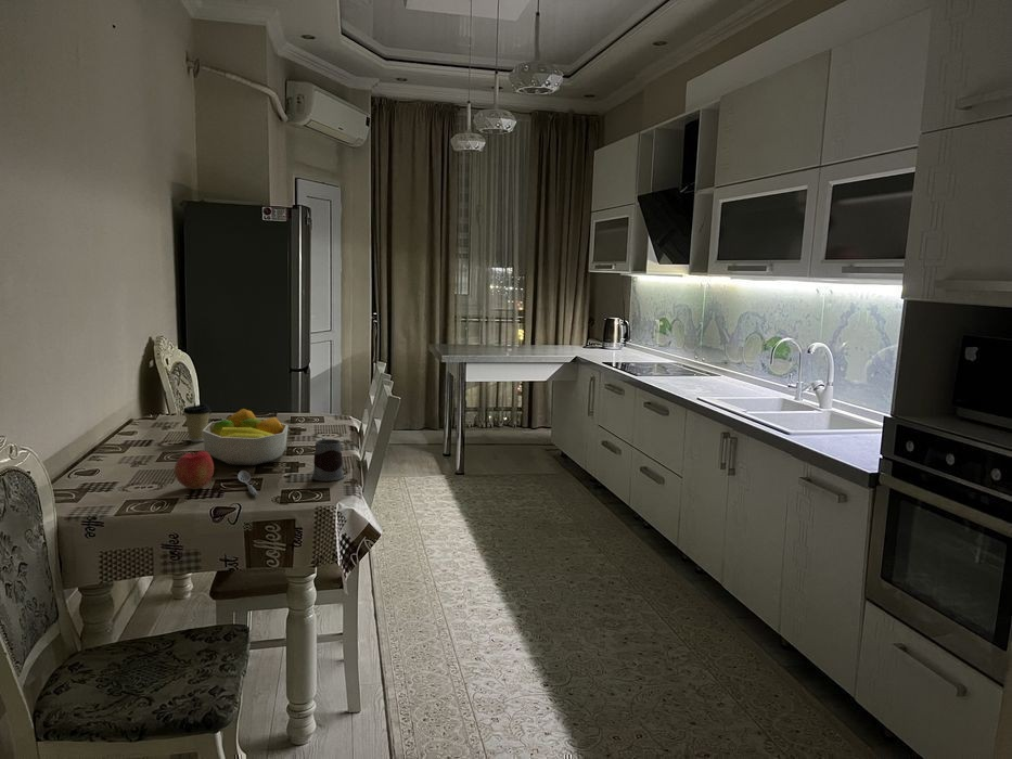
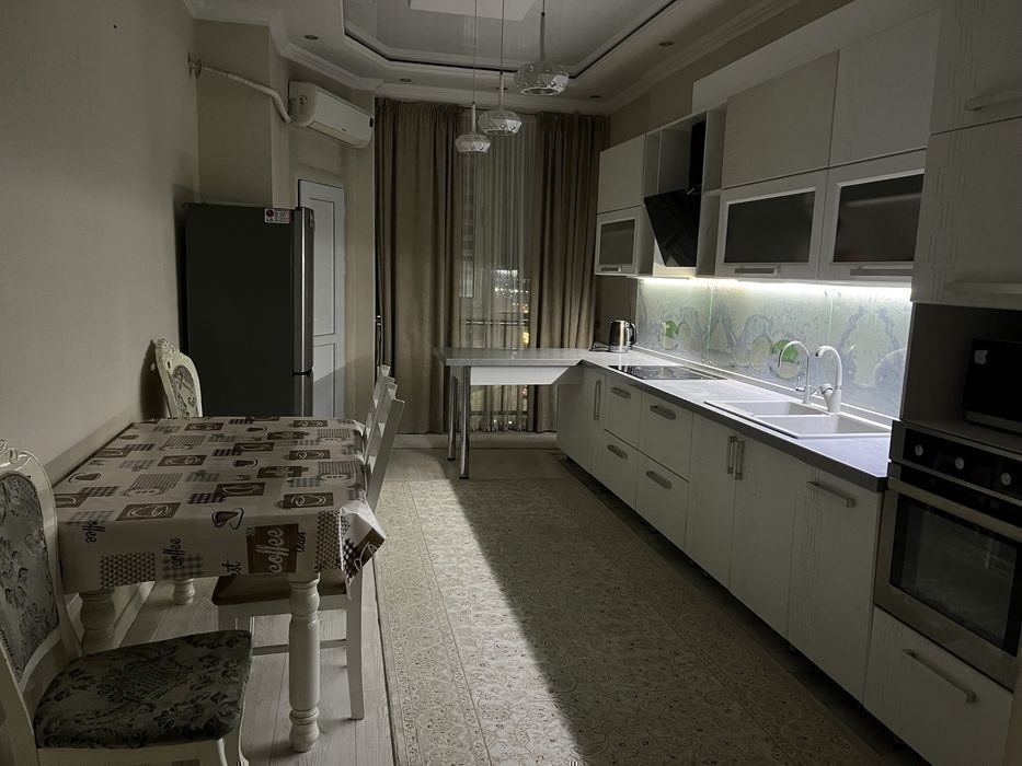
- apple [174,450,215,490]
- mug [311,437,345,483]
- fruit bowl [202,408,290,466]
- spoon [236,469,258,497]
- coffee cup [182,403,213,442]
